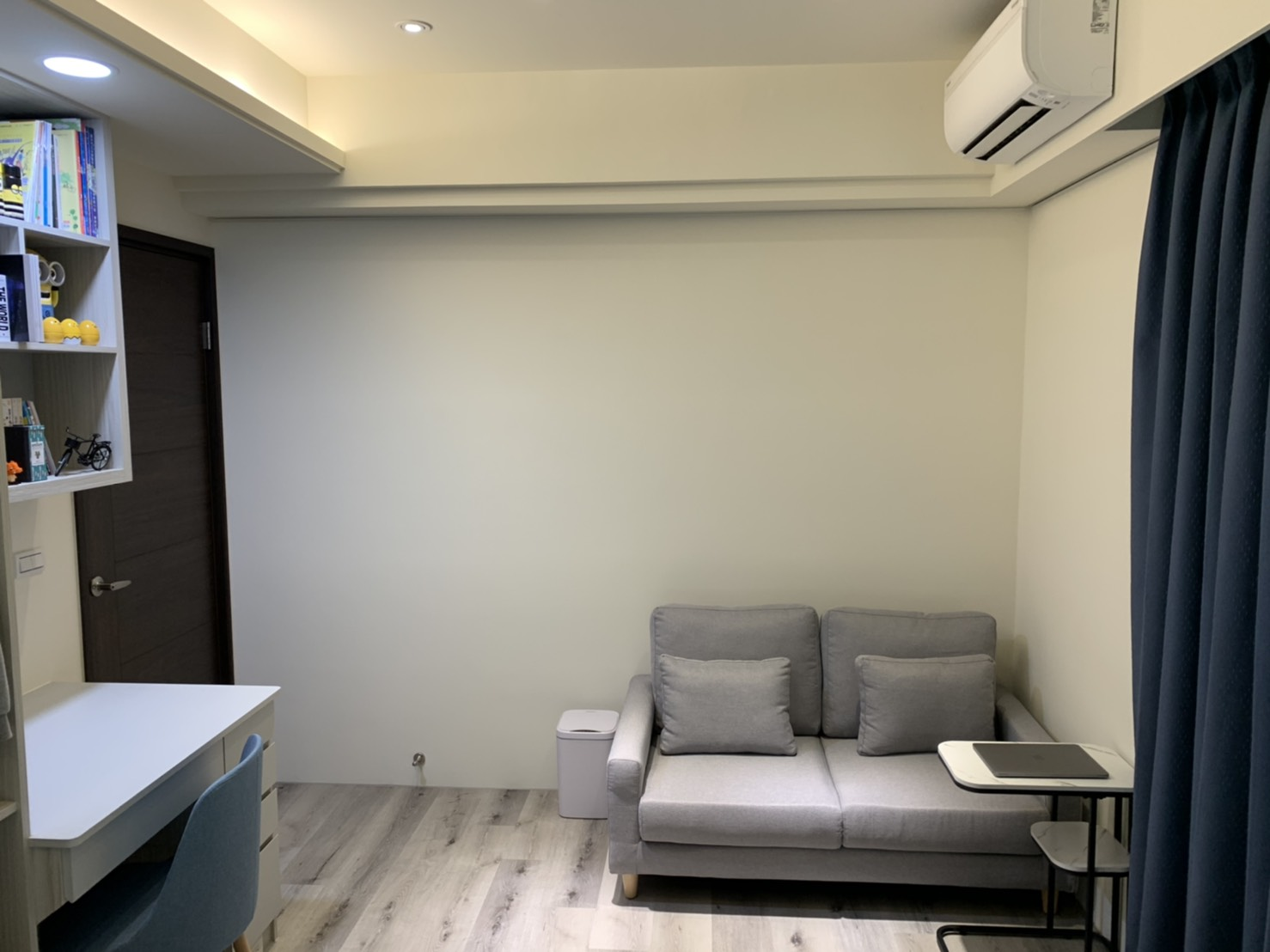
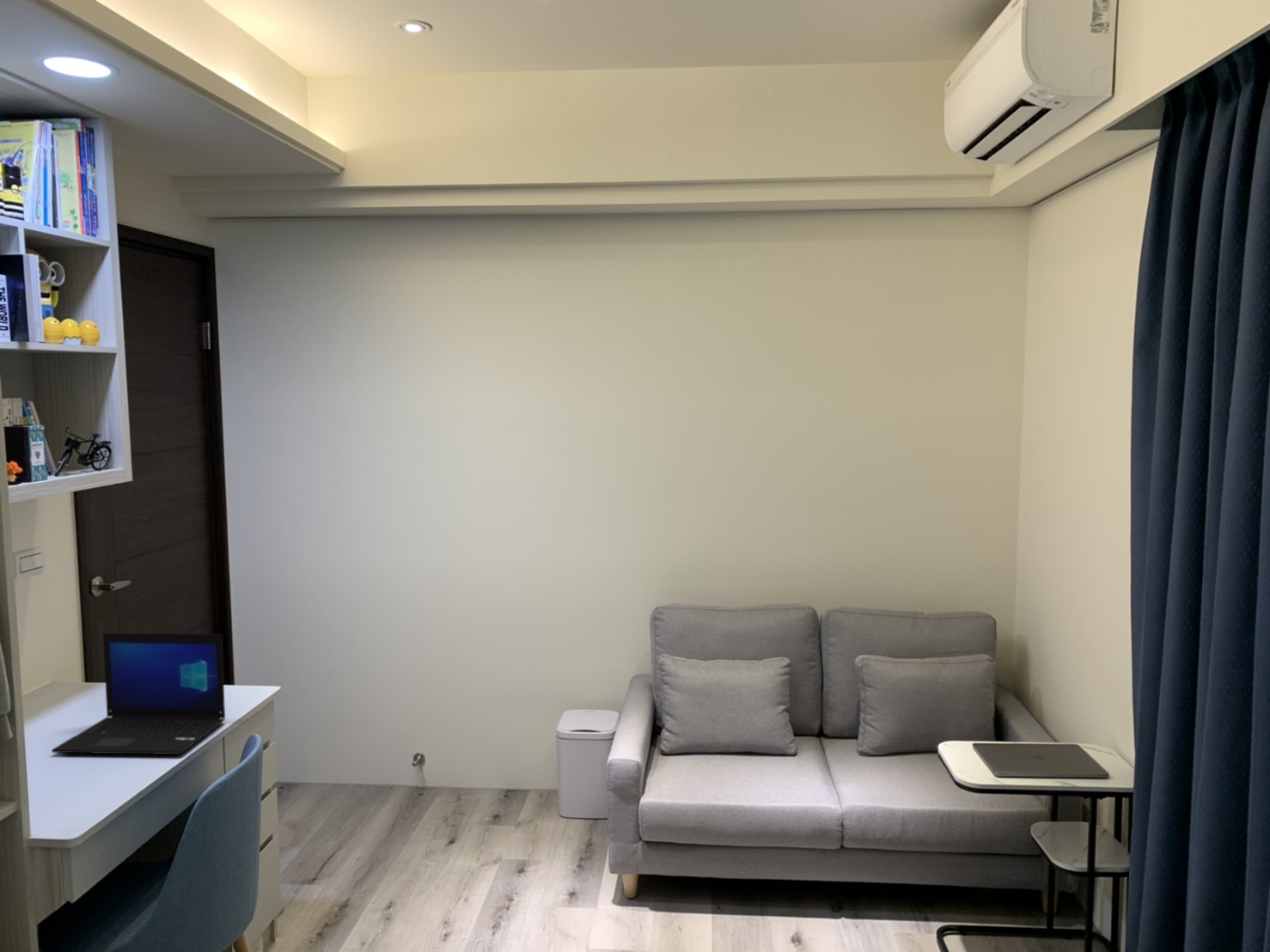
+ laptop [51,632,226,755]
